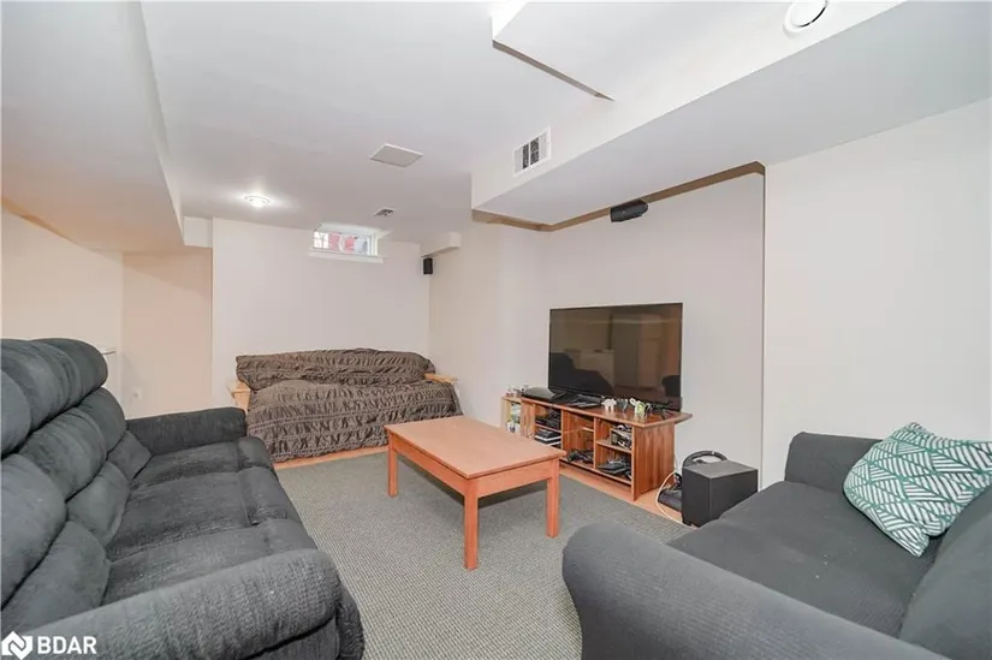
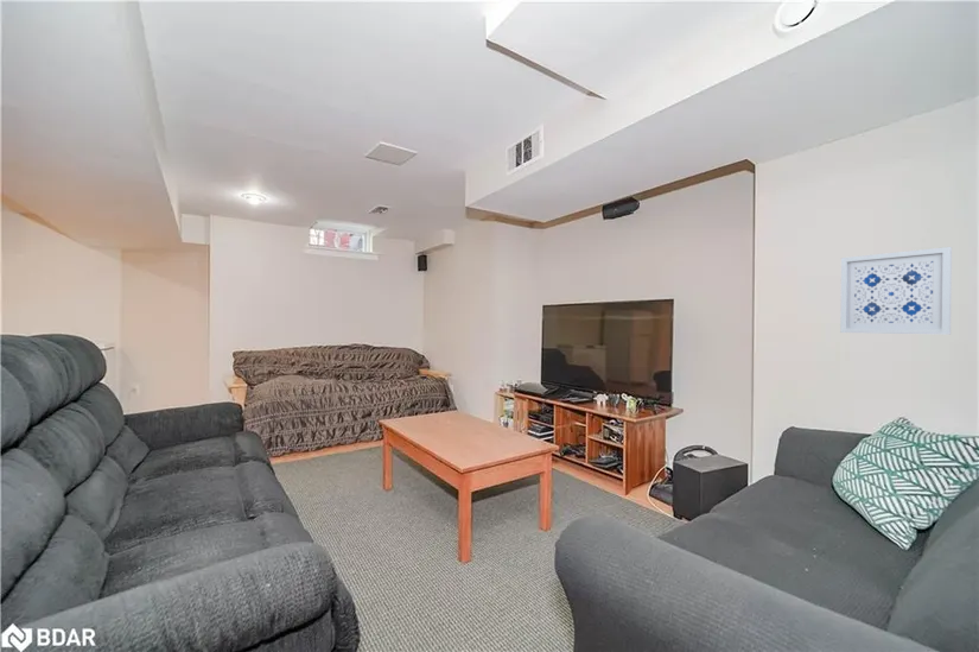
+ wall art [839,246,953,336]
